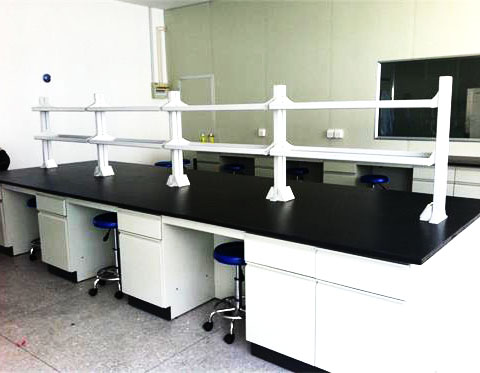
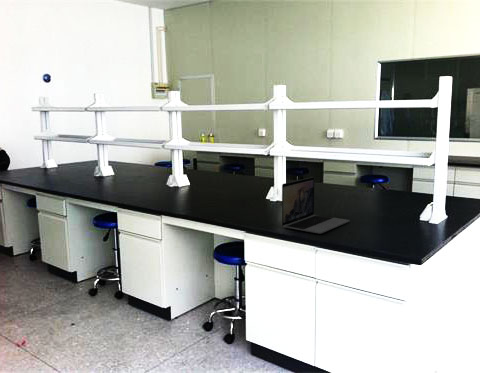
+ laptop [281,176,351,235]
